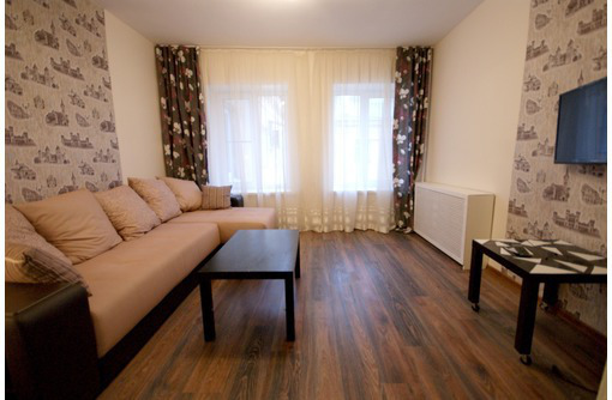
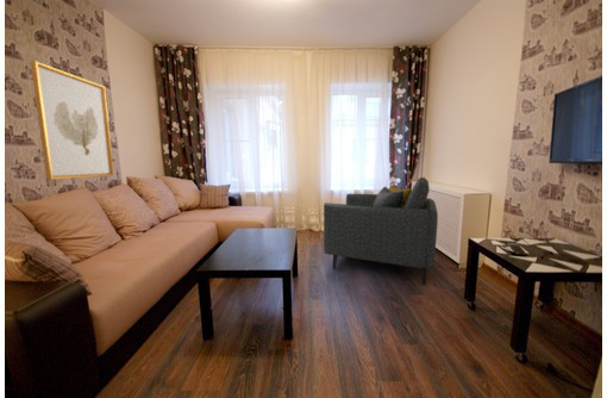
+ wall art [29,60,115,181]
+ armchair [323,176,439,286]
